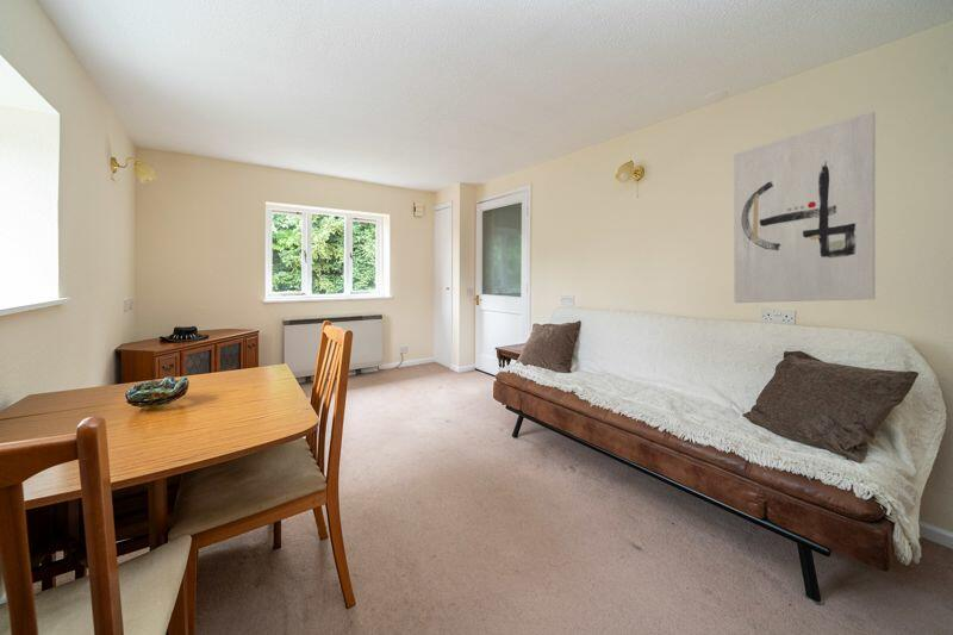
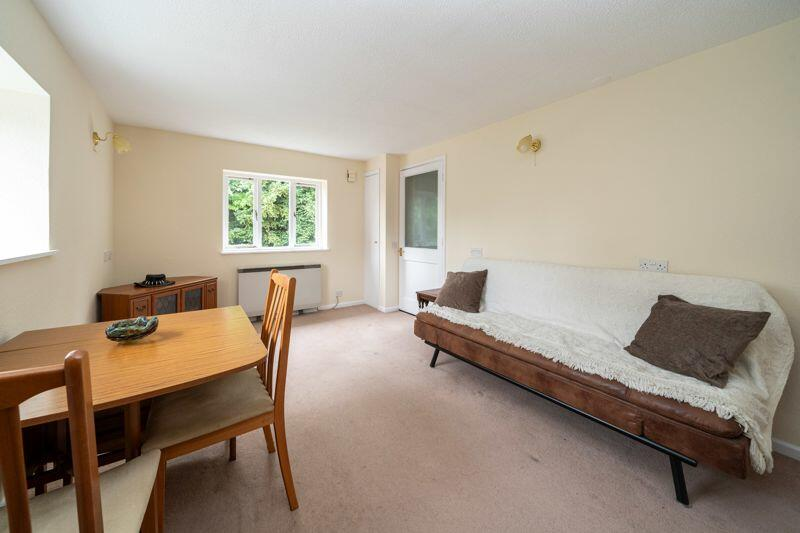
- wall art [733,110,877,304]
